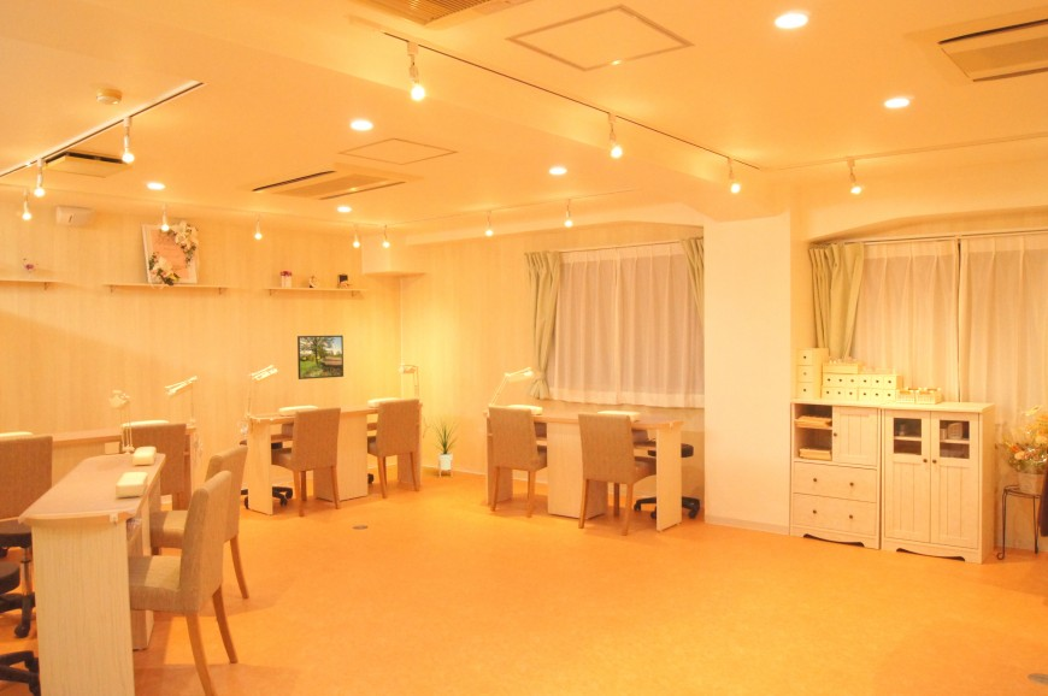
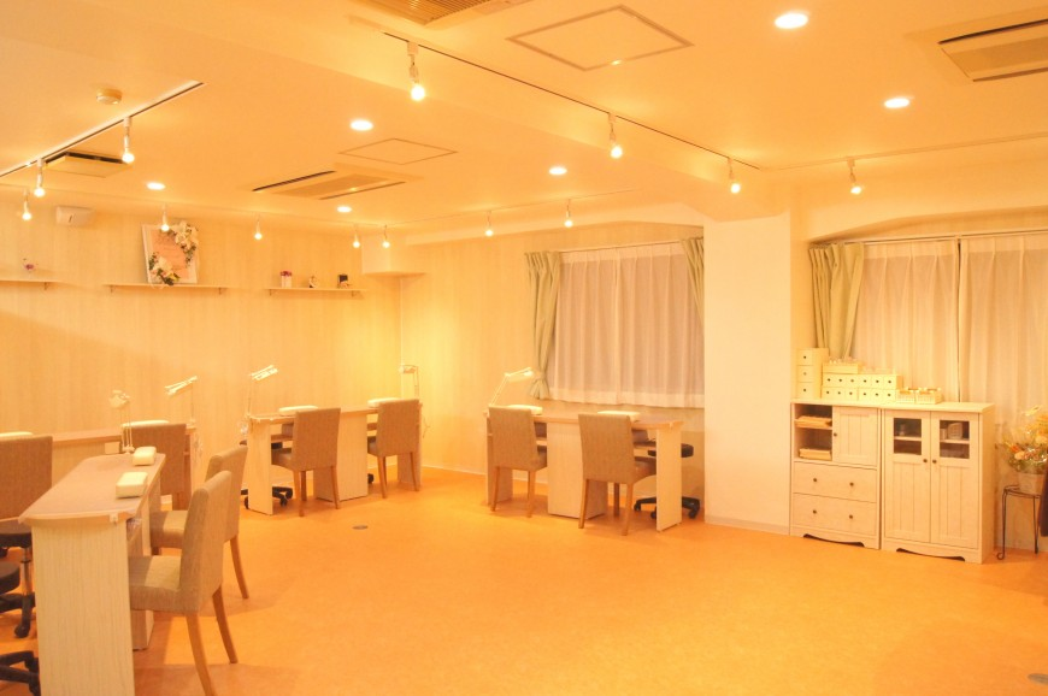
- house plant [431,417,460,479]
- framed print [296,335,345,381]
